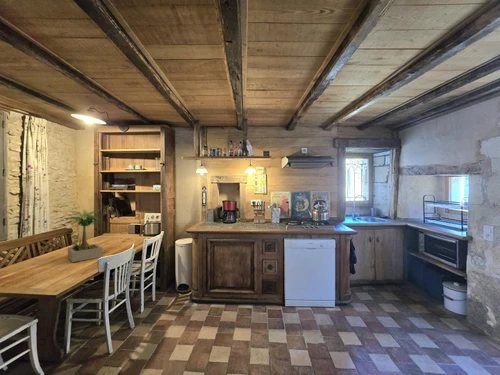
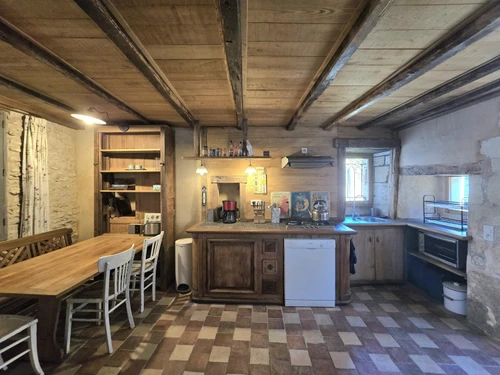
- potted plant [65,209,104,263]
